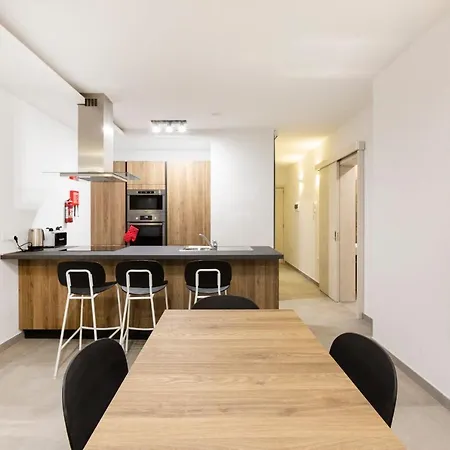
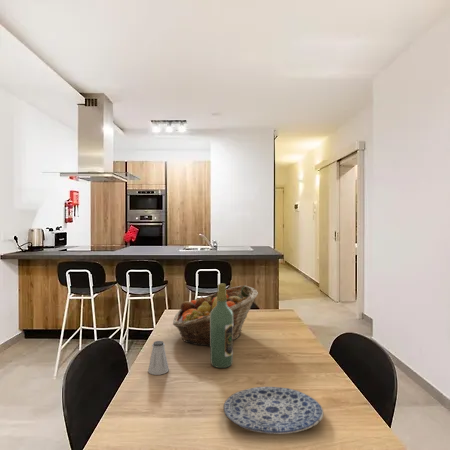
+ wine bottle [209,283,234,369]
+ fruit basket [172,284,259,347]
+ plate [222,386,324,435]
+ saltshaker [147,340,170,376]
